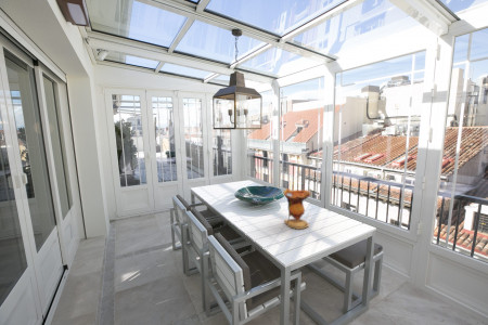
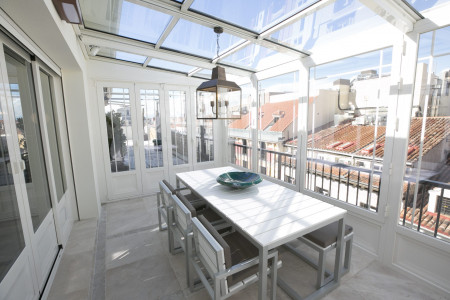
- vase [282,187,311,230]
